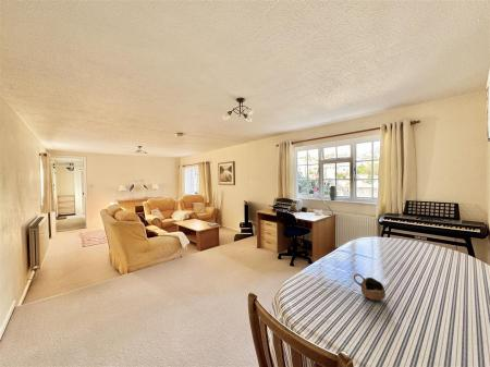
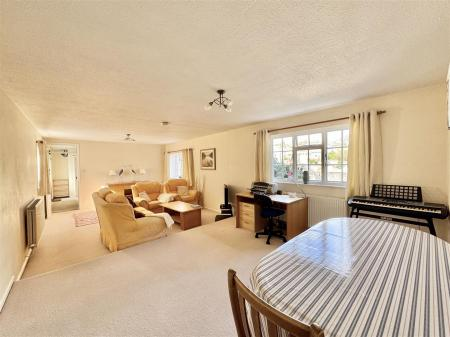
- cup [353,272,387,302]
